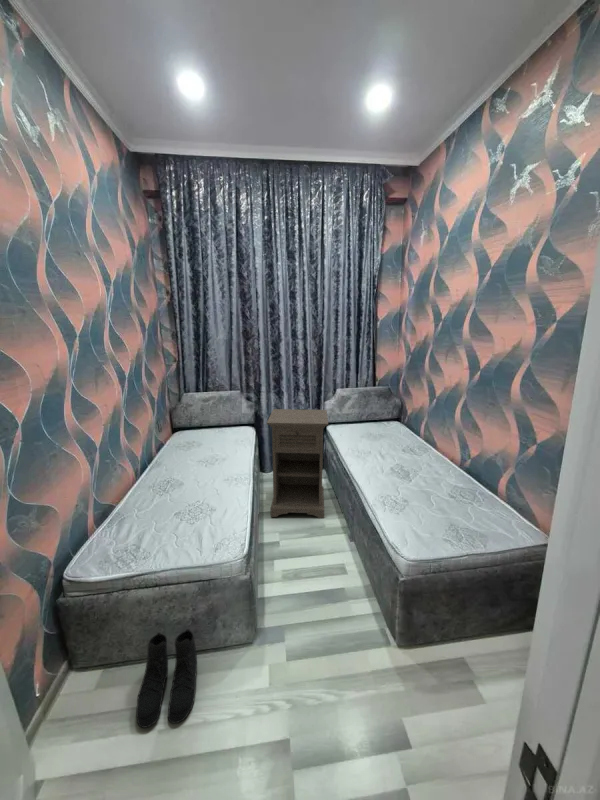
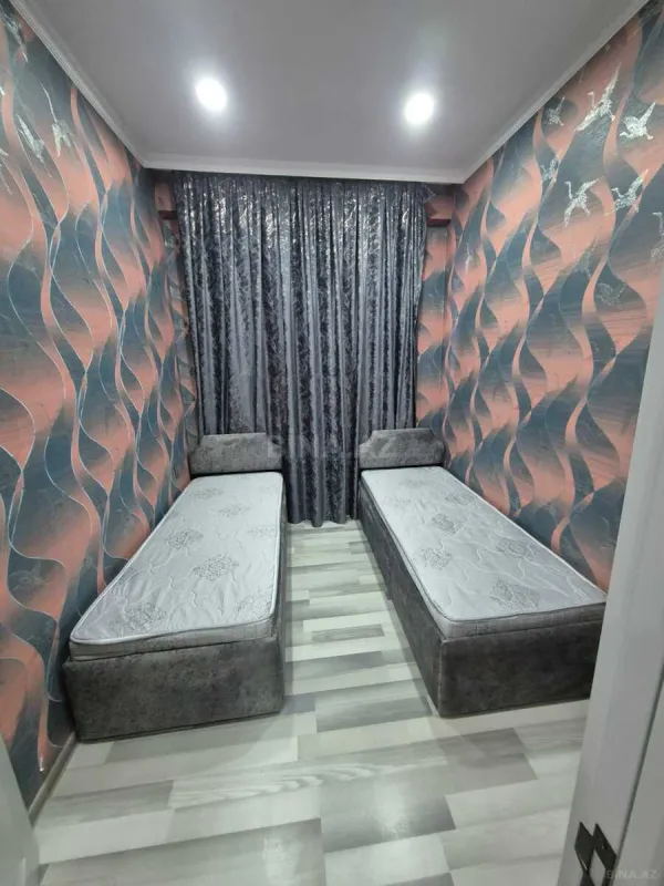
- nightstand [266,408,329,519]
- boots [135,628,198,729]
